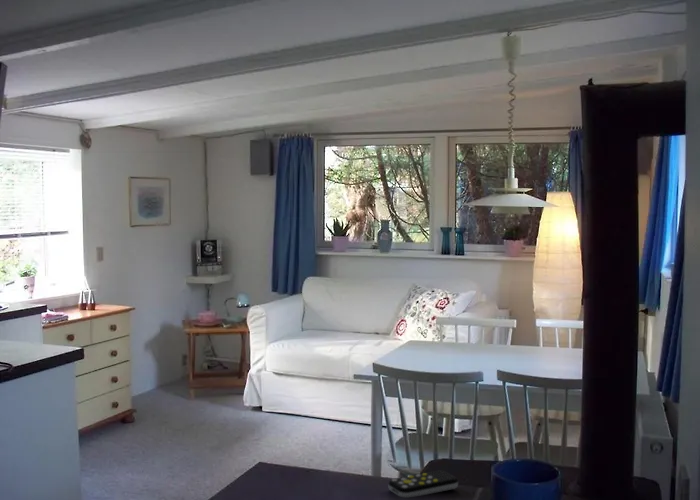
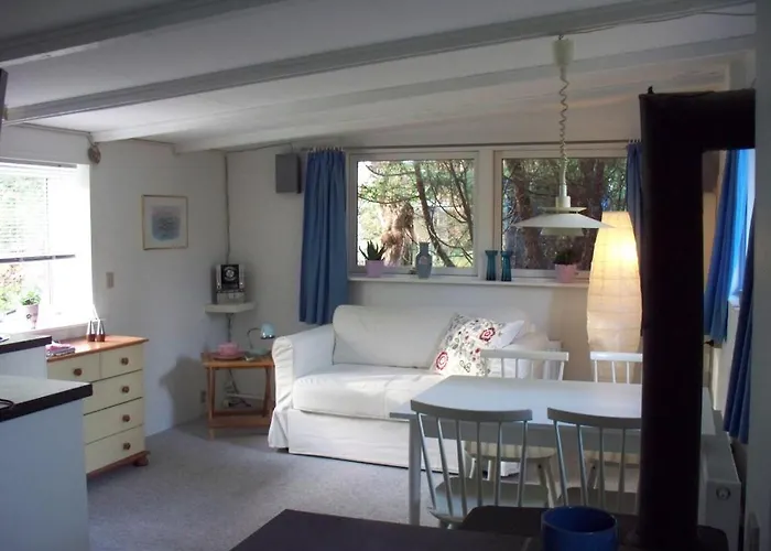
- remote control [388,470,459,498]
